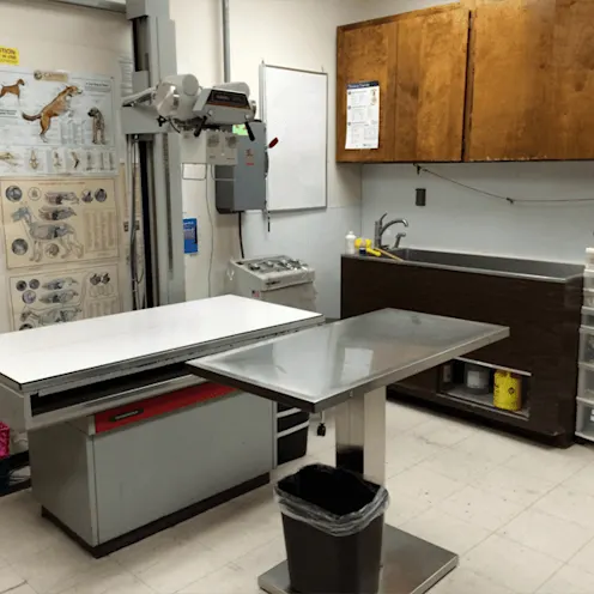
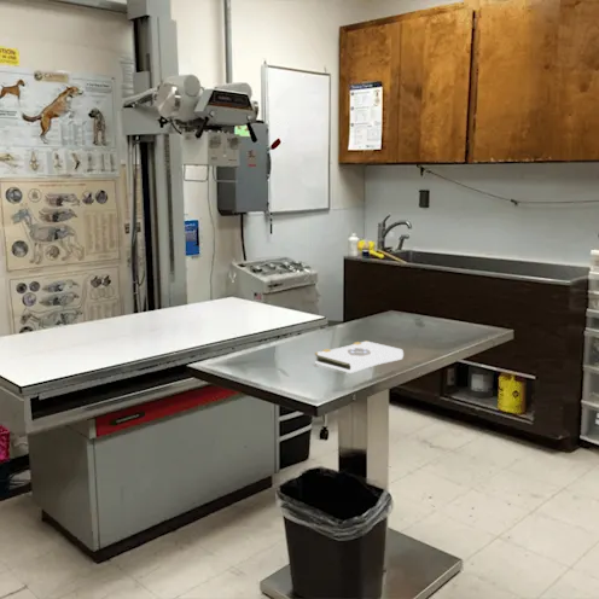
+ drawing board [314,339,405,374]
